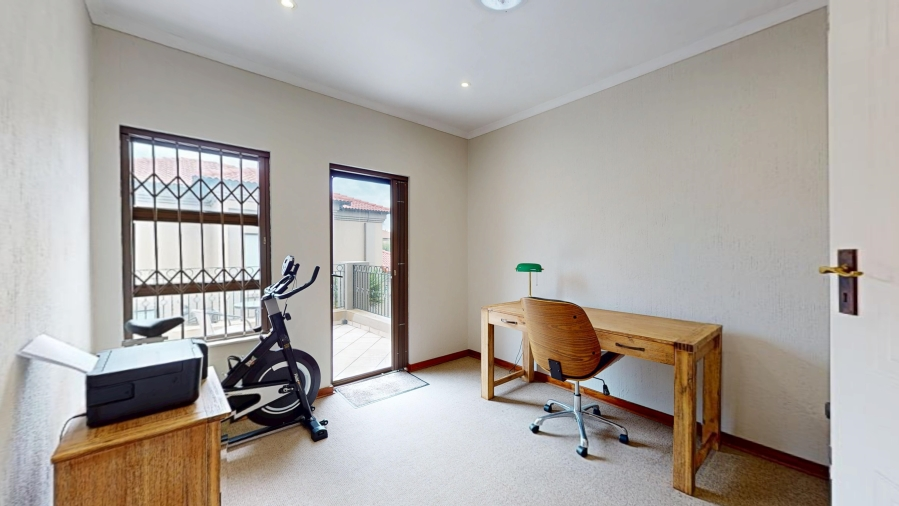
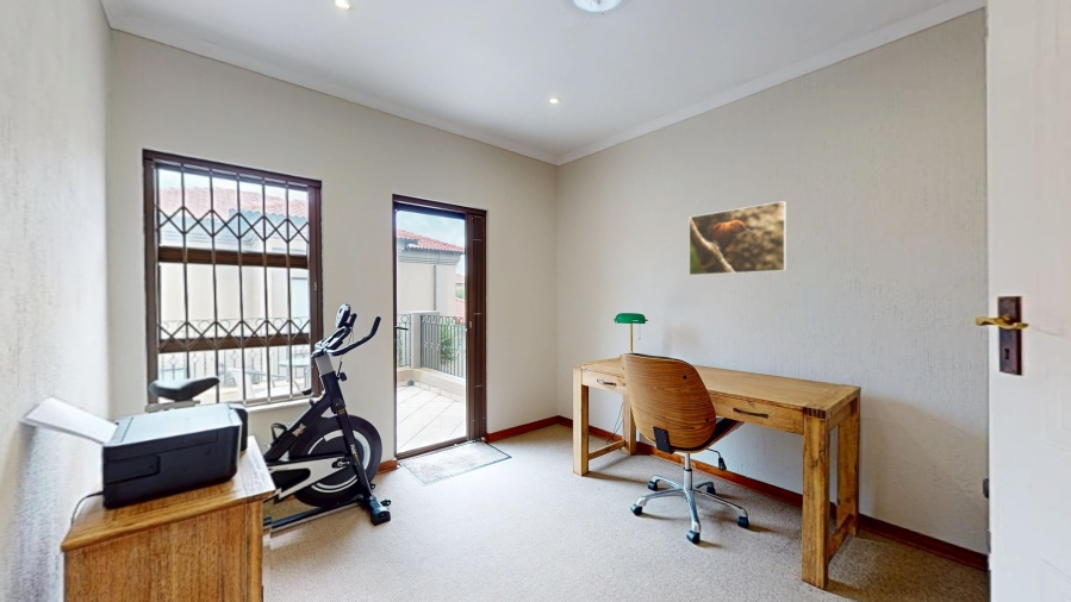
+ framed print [687,200,787,277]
